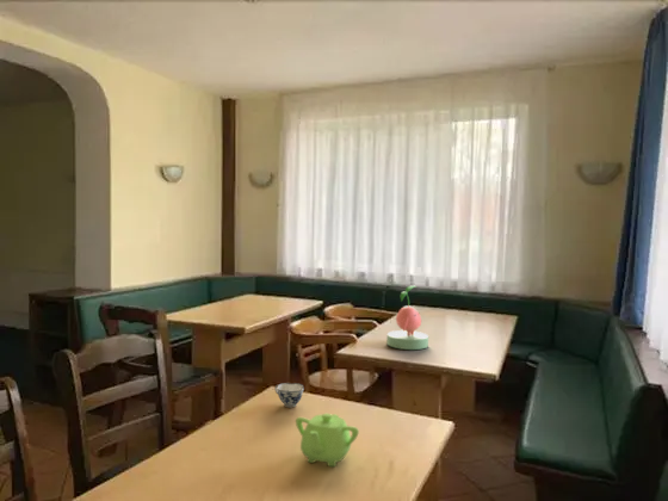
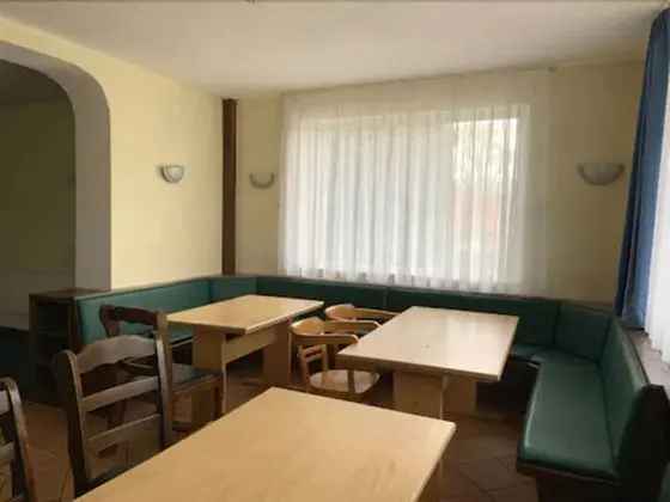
- teapot [295,413,360,468]
- chinaware [273,382,305,408]
- plant [385,284,429,351]
